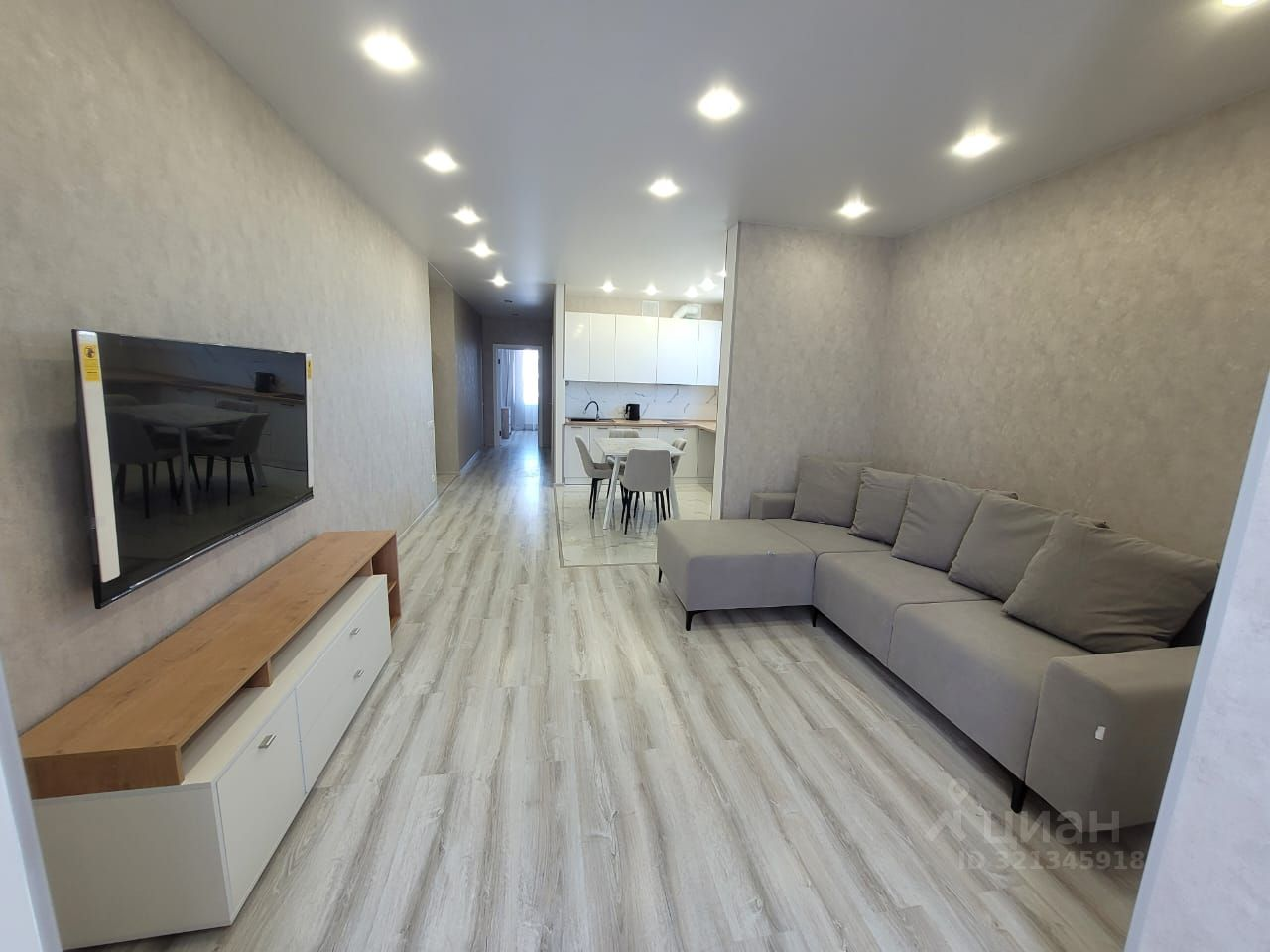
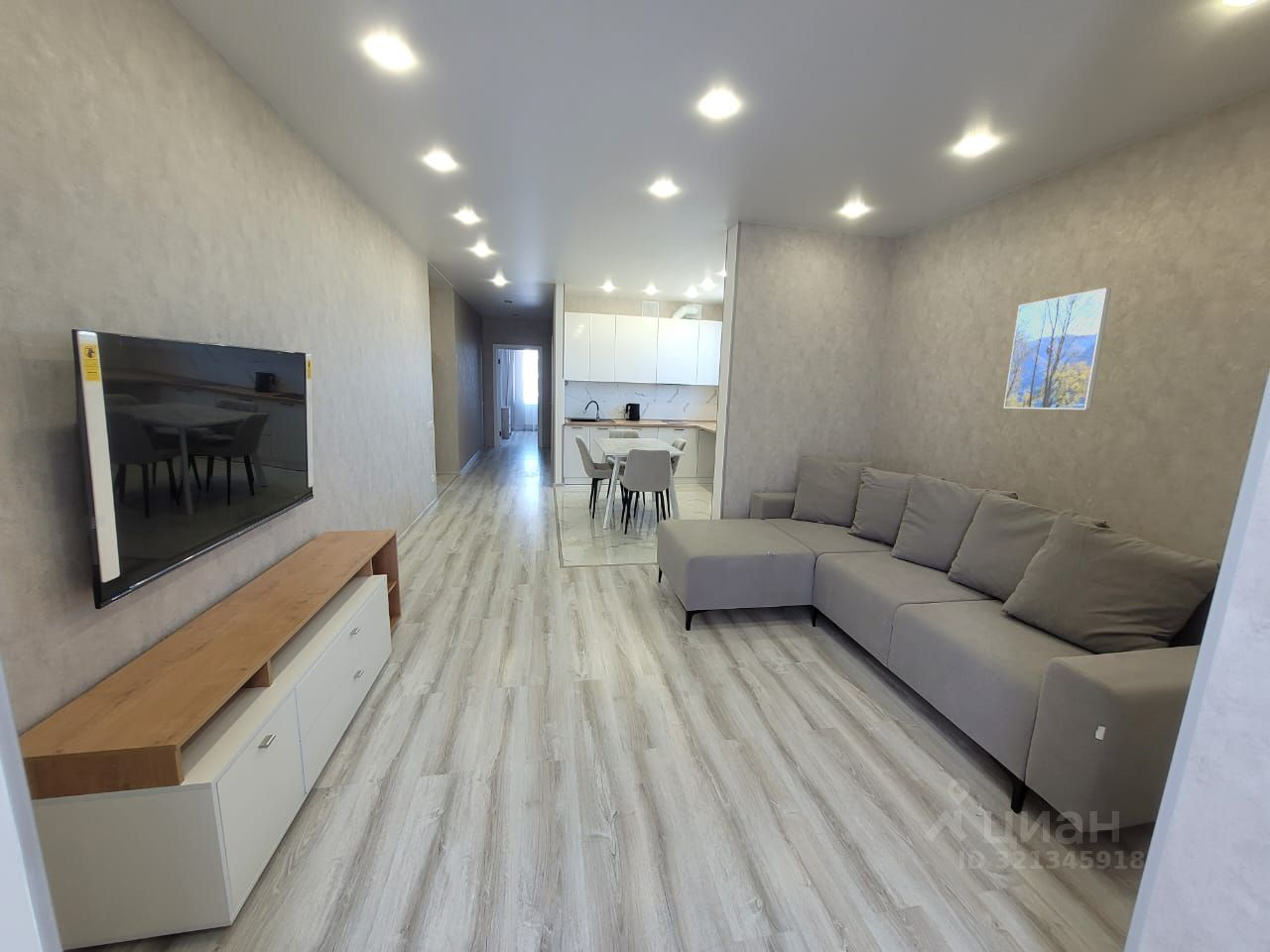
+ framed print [1003,287,1112,411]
